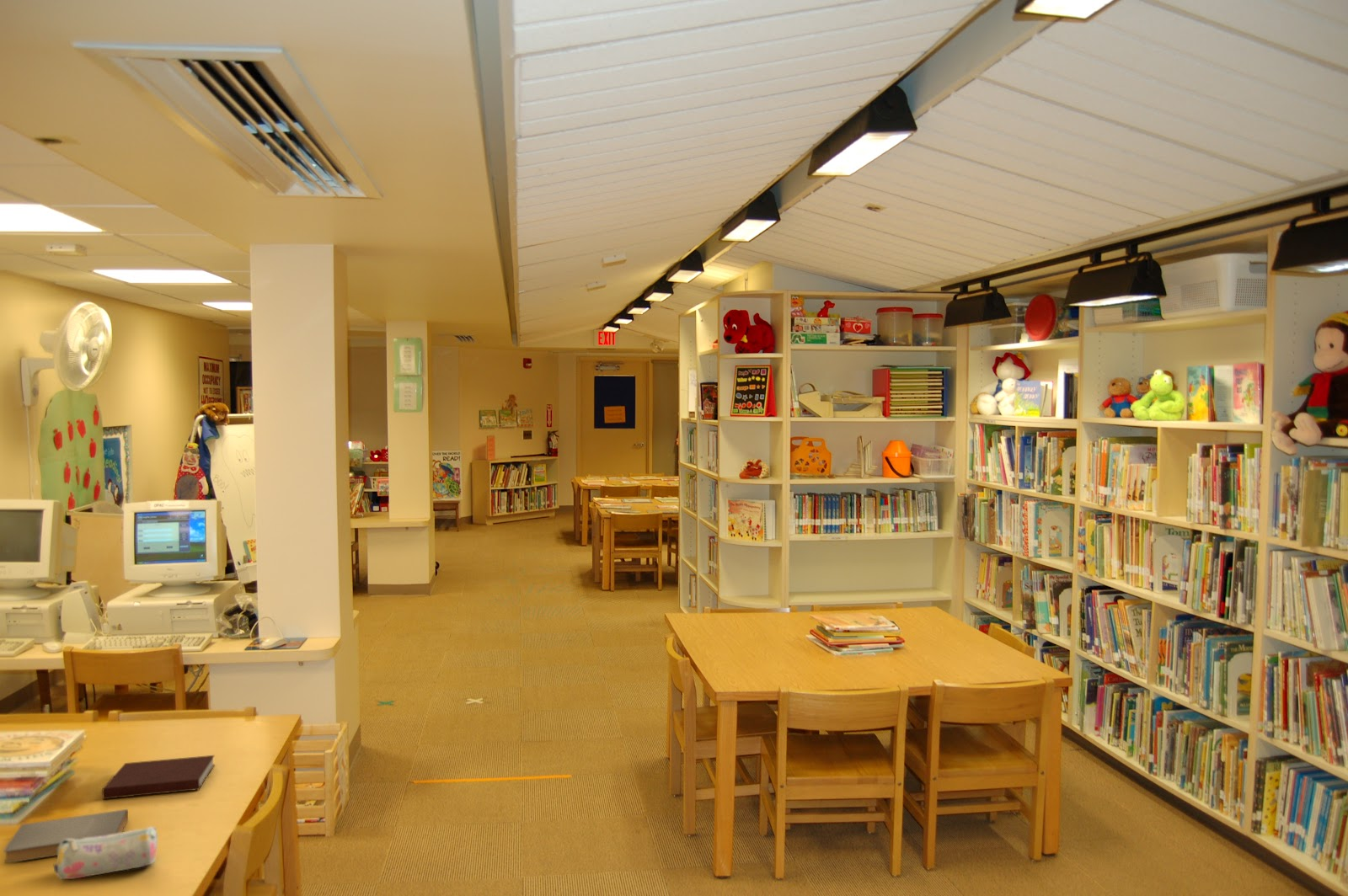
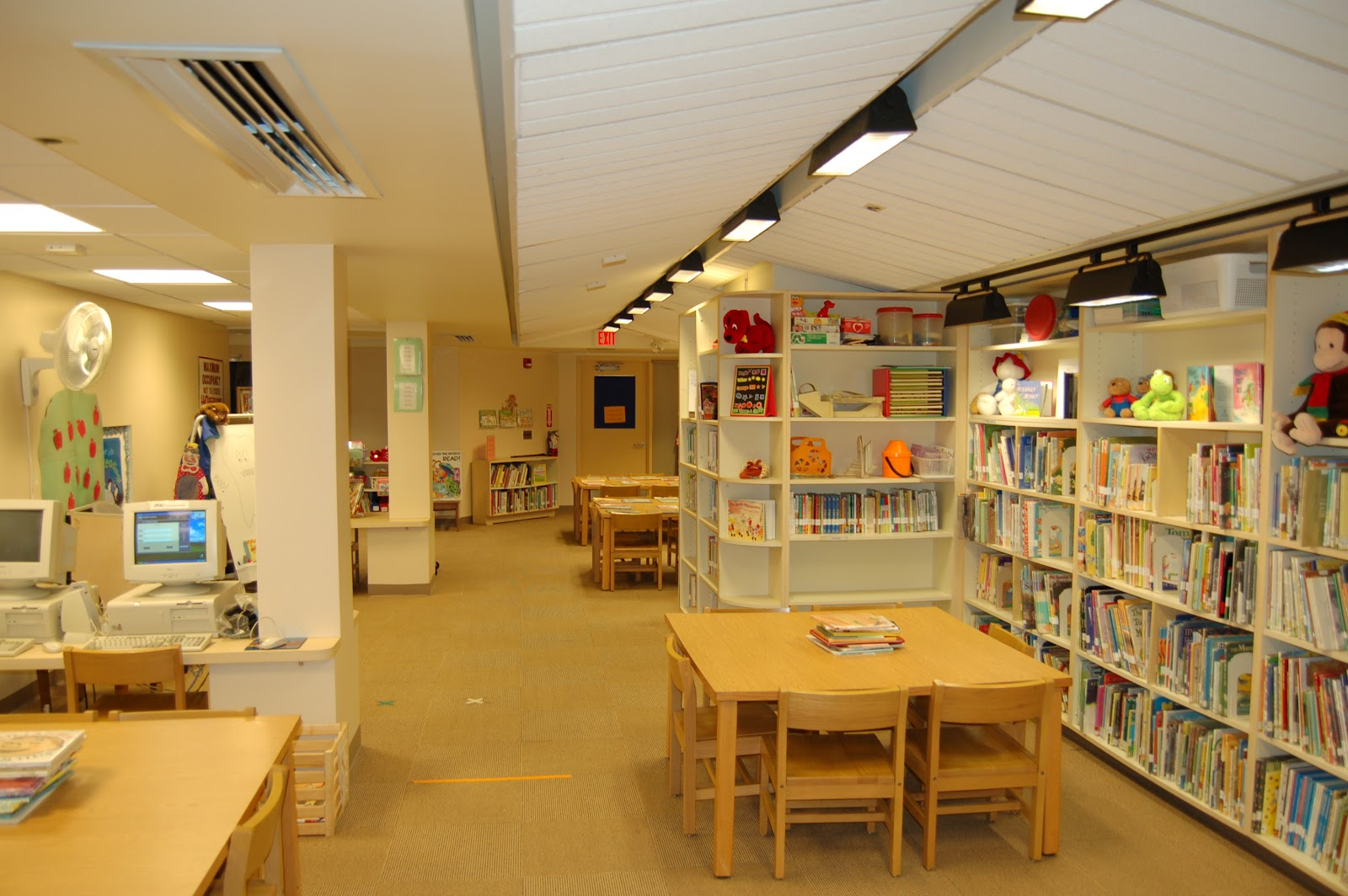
- notebook [101,755,216,800]
- pencil case [53,826,158,880]
- book [3,808,129,864]
